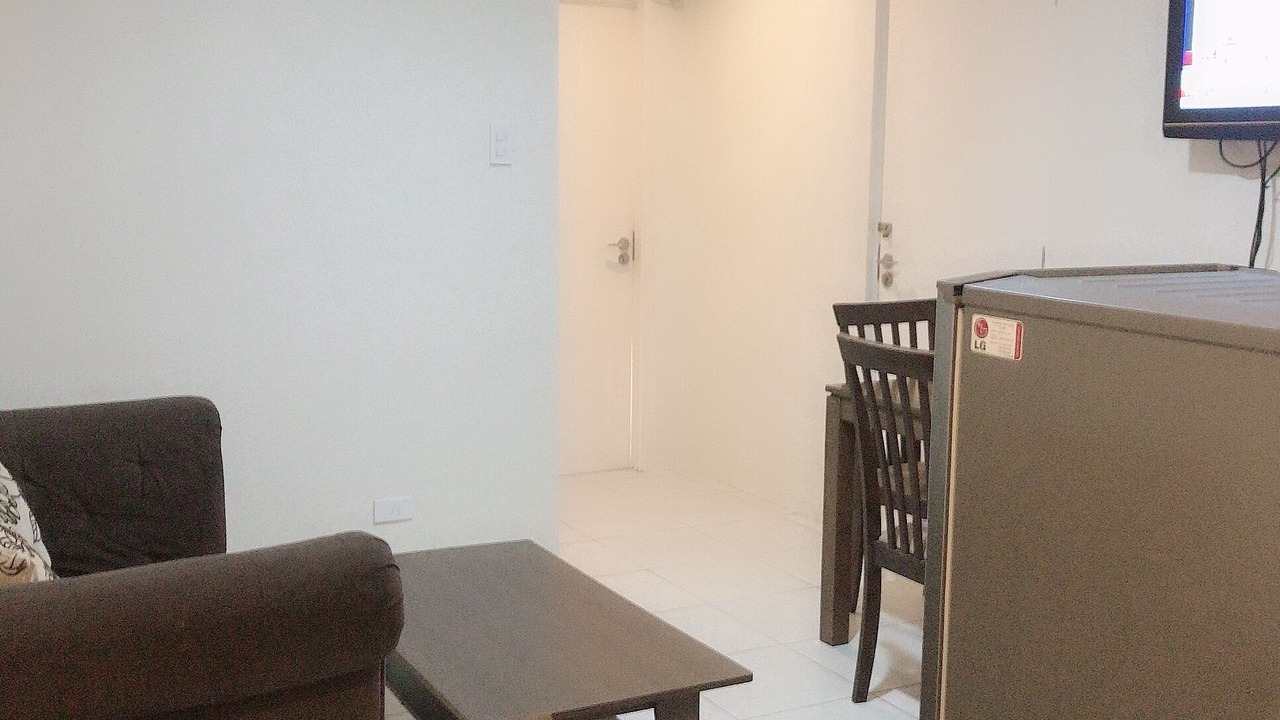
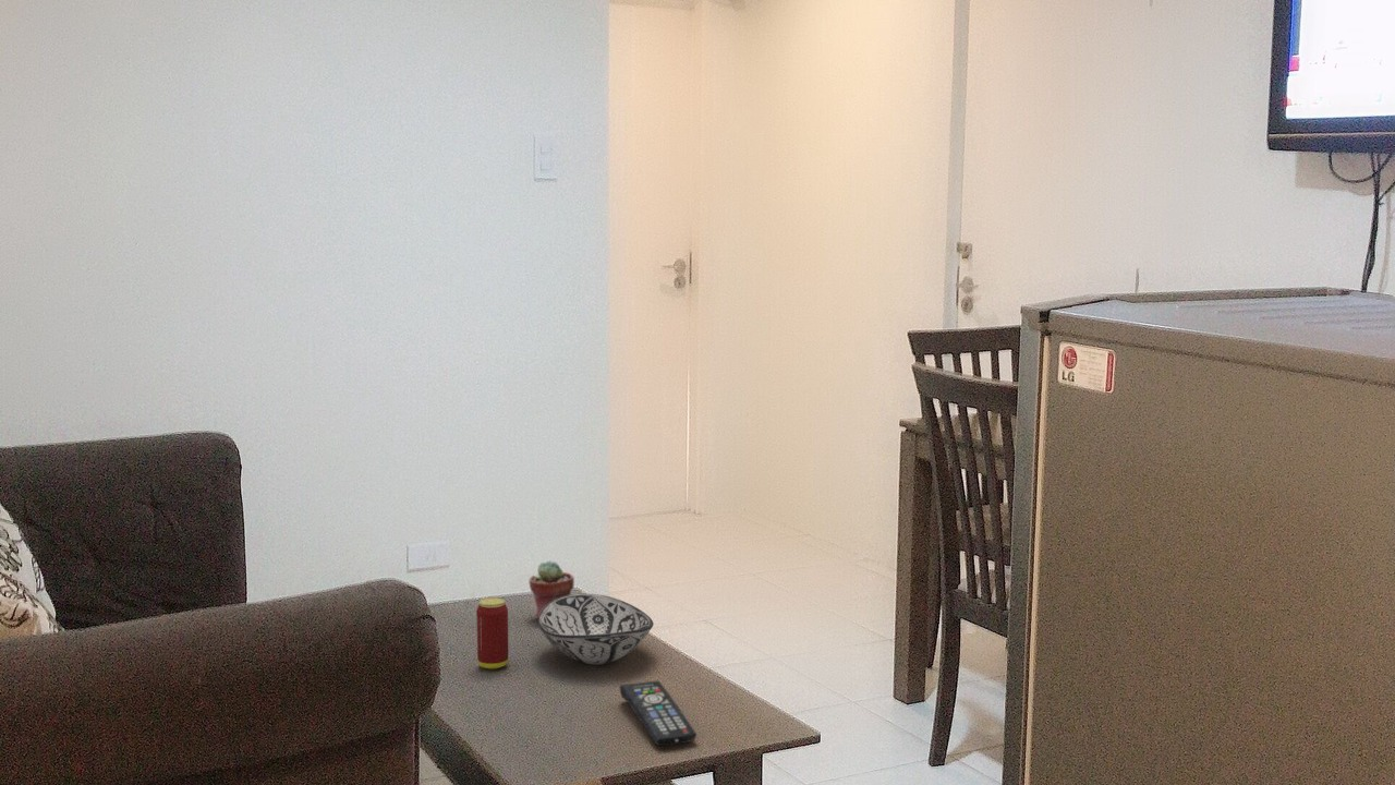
+ beverage can [475,596,509,671]
+ decorative bowl [536,593,655,666]
+ potted succulent [527,559,575,620]
+ remote control [618,679,698,747]
